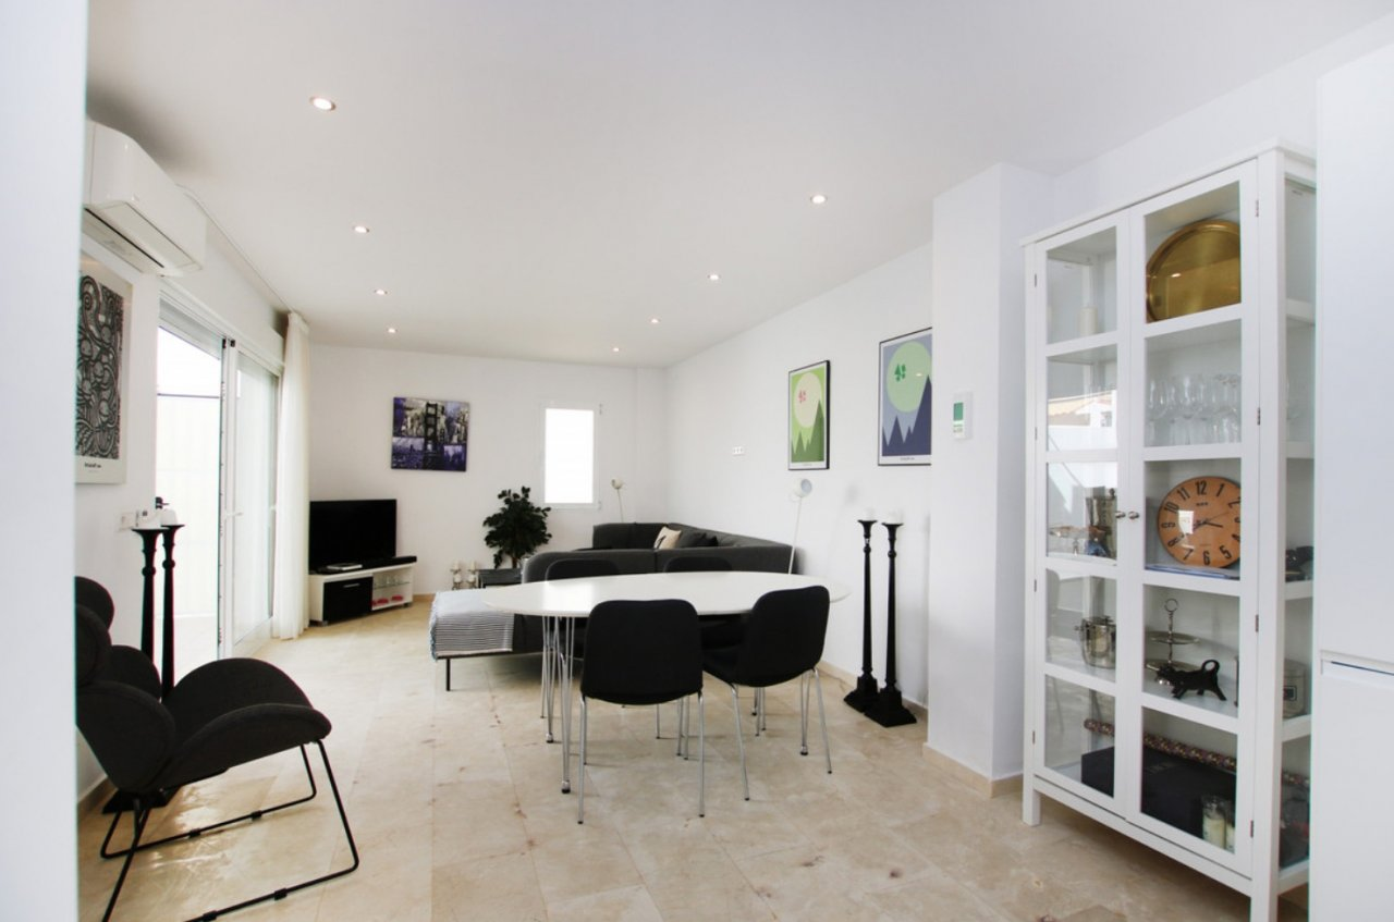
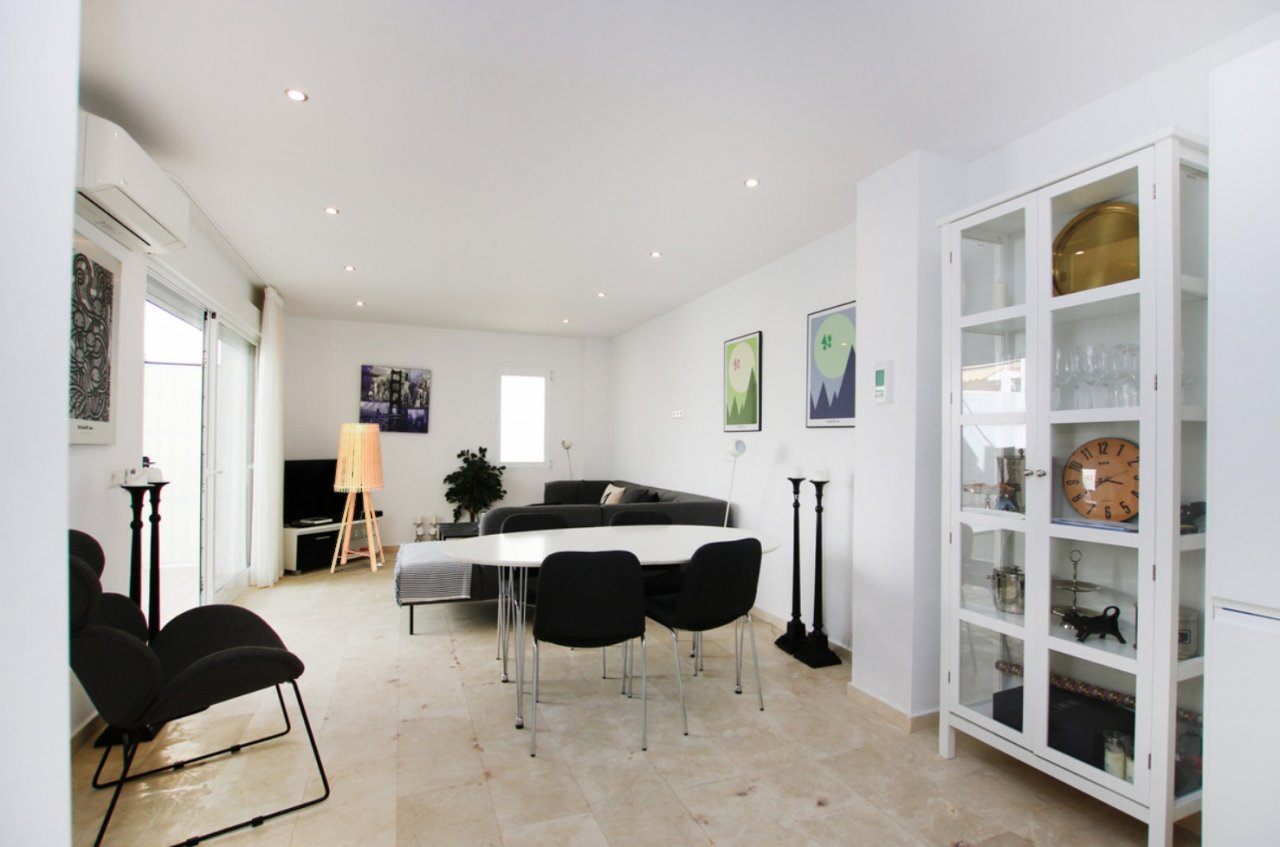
+ floor lamp [329,422,386,574]
